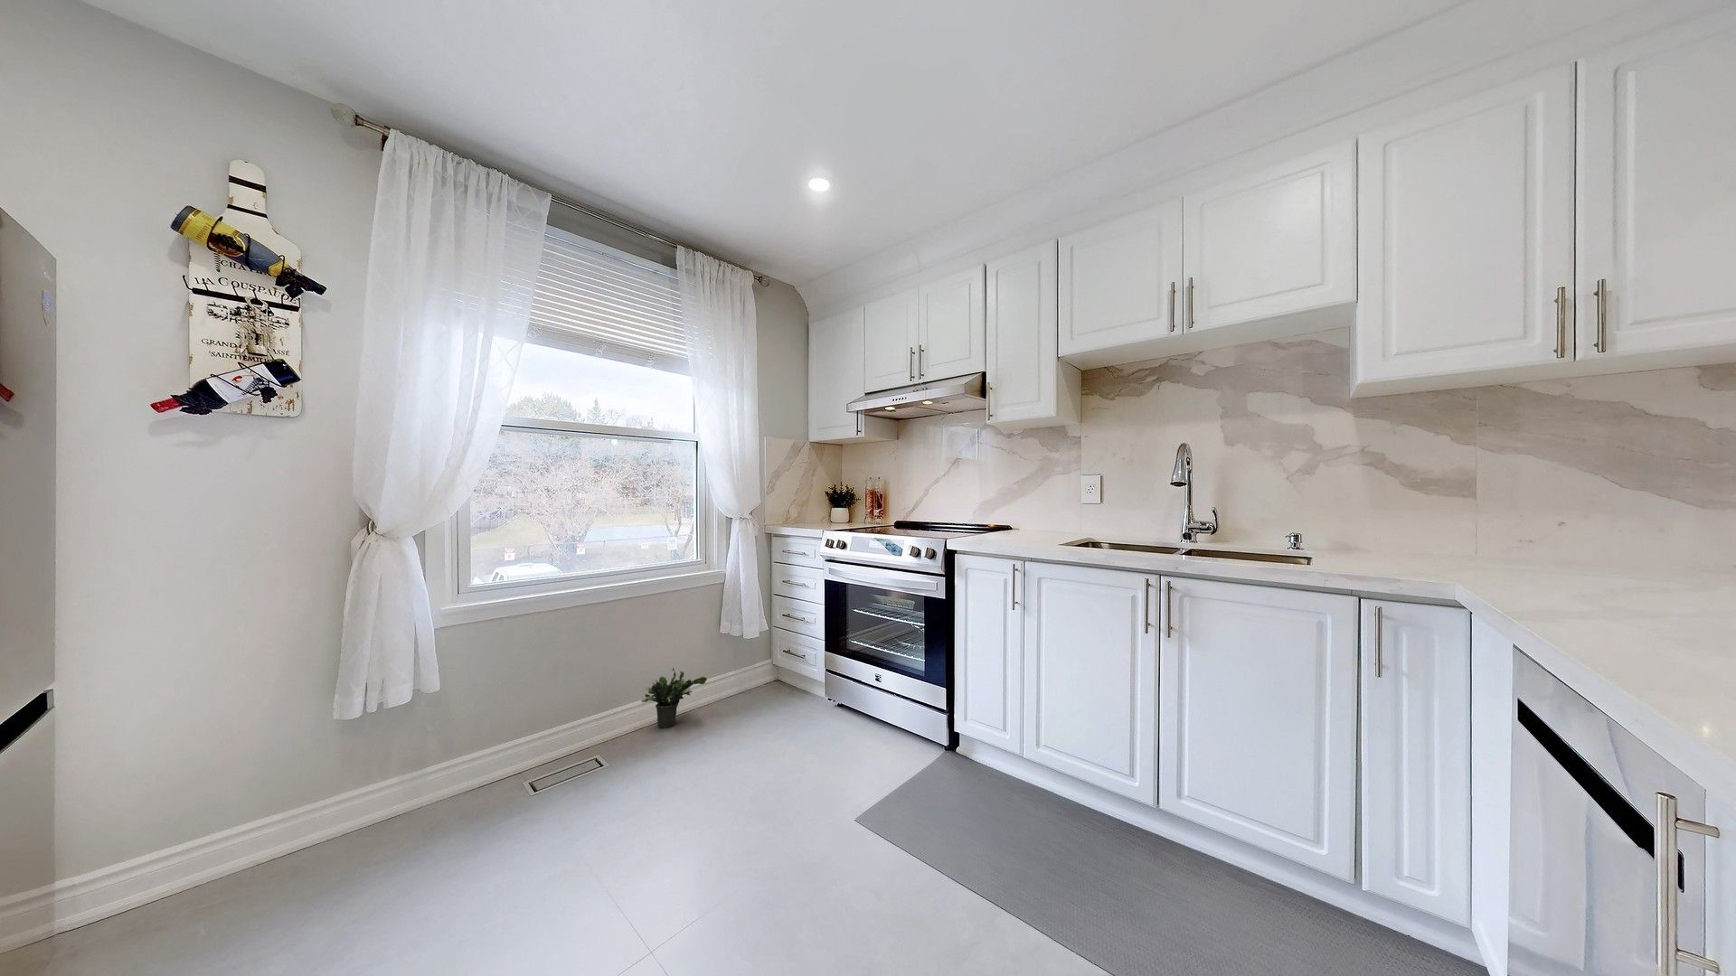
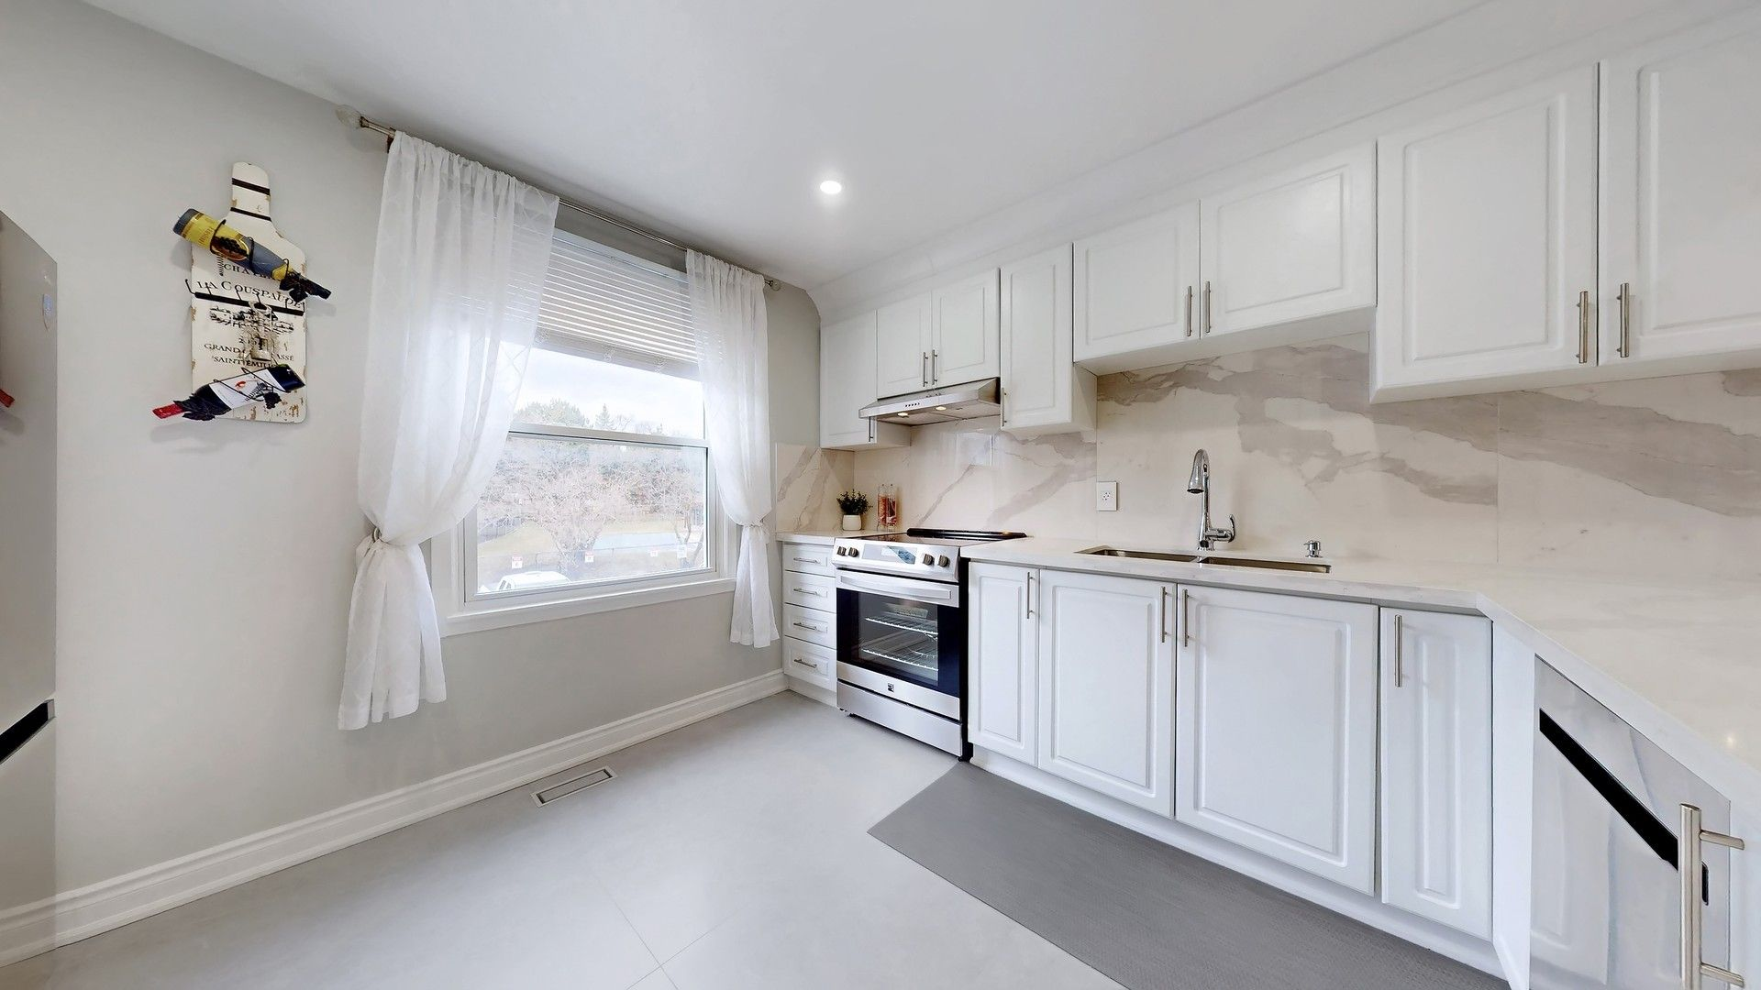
- potted plant [641,667,708,728]
